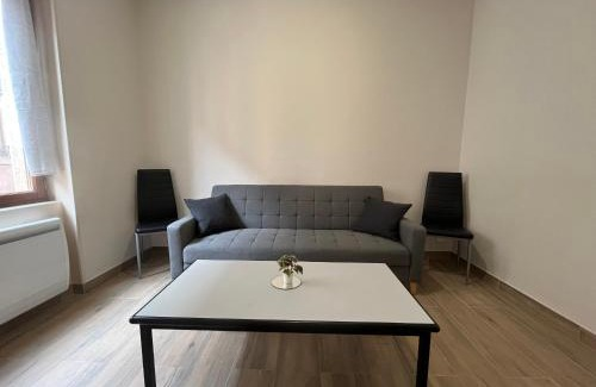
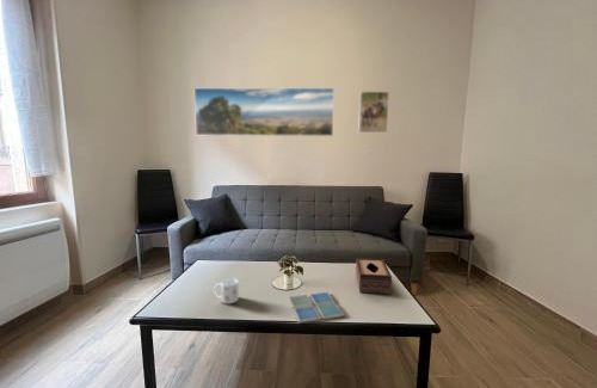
+ mug [213,277,240,304]
+ drink coaster [287,291,345,324]
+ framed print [193,87,336,137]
+ tissue box [355,257,393,296]
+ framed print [357,91,390,134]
